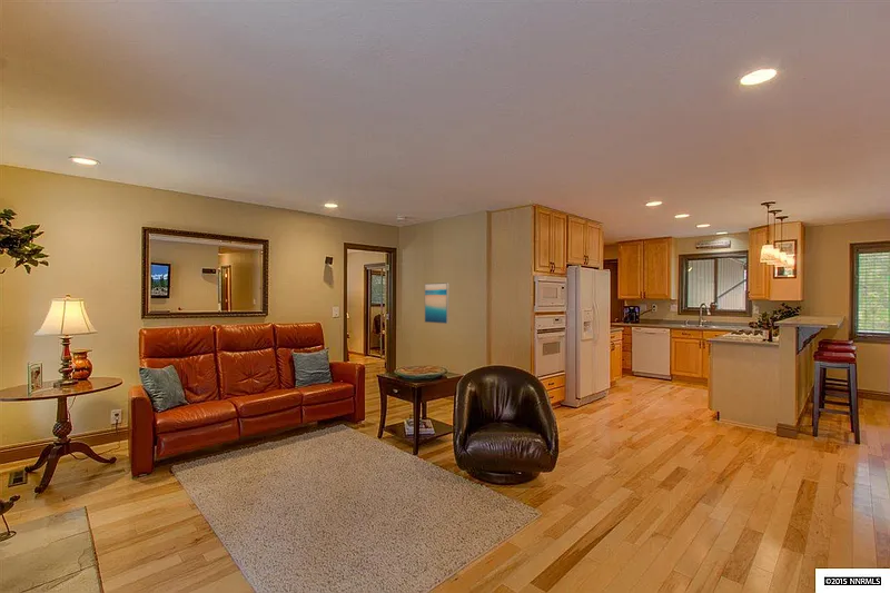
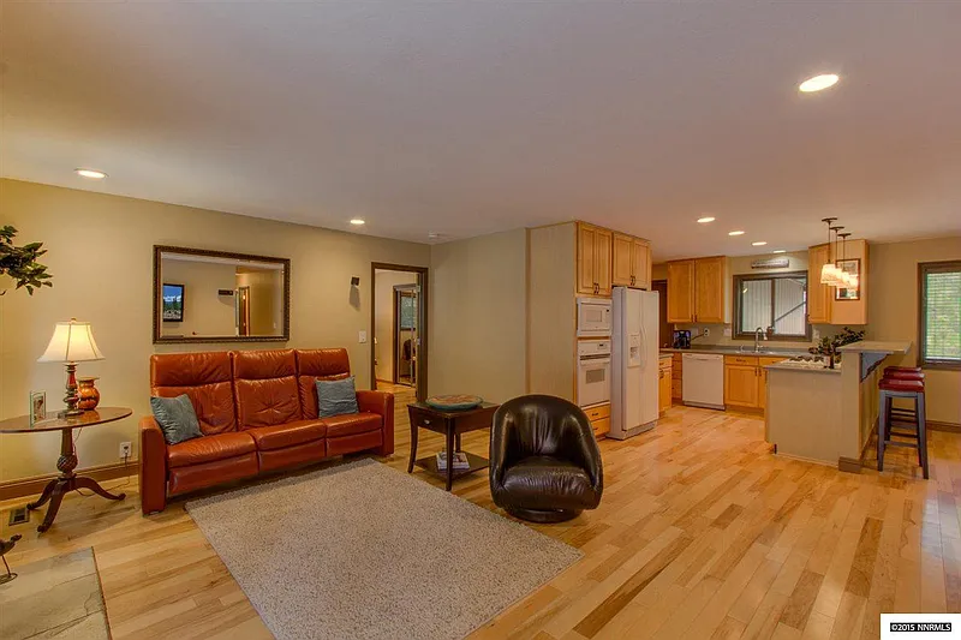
- wall art [424,281,451,325]
